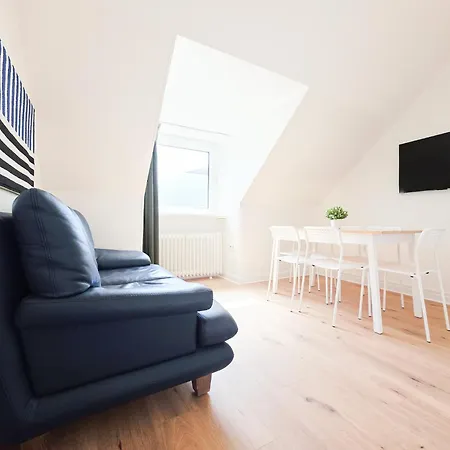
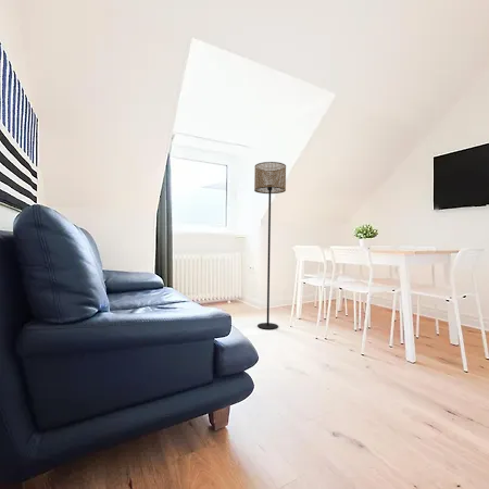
+ floor lamp [253,161,287,330]
